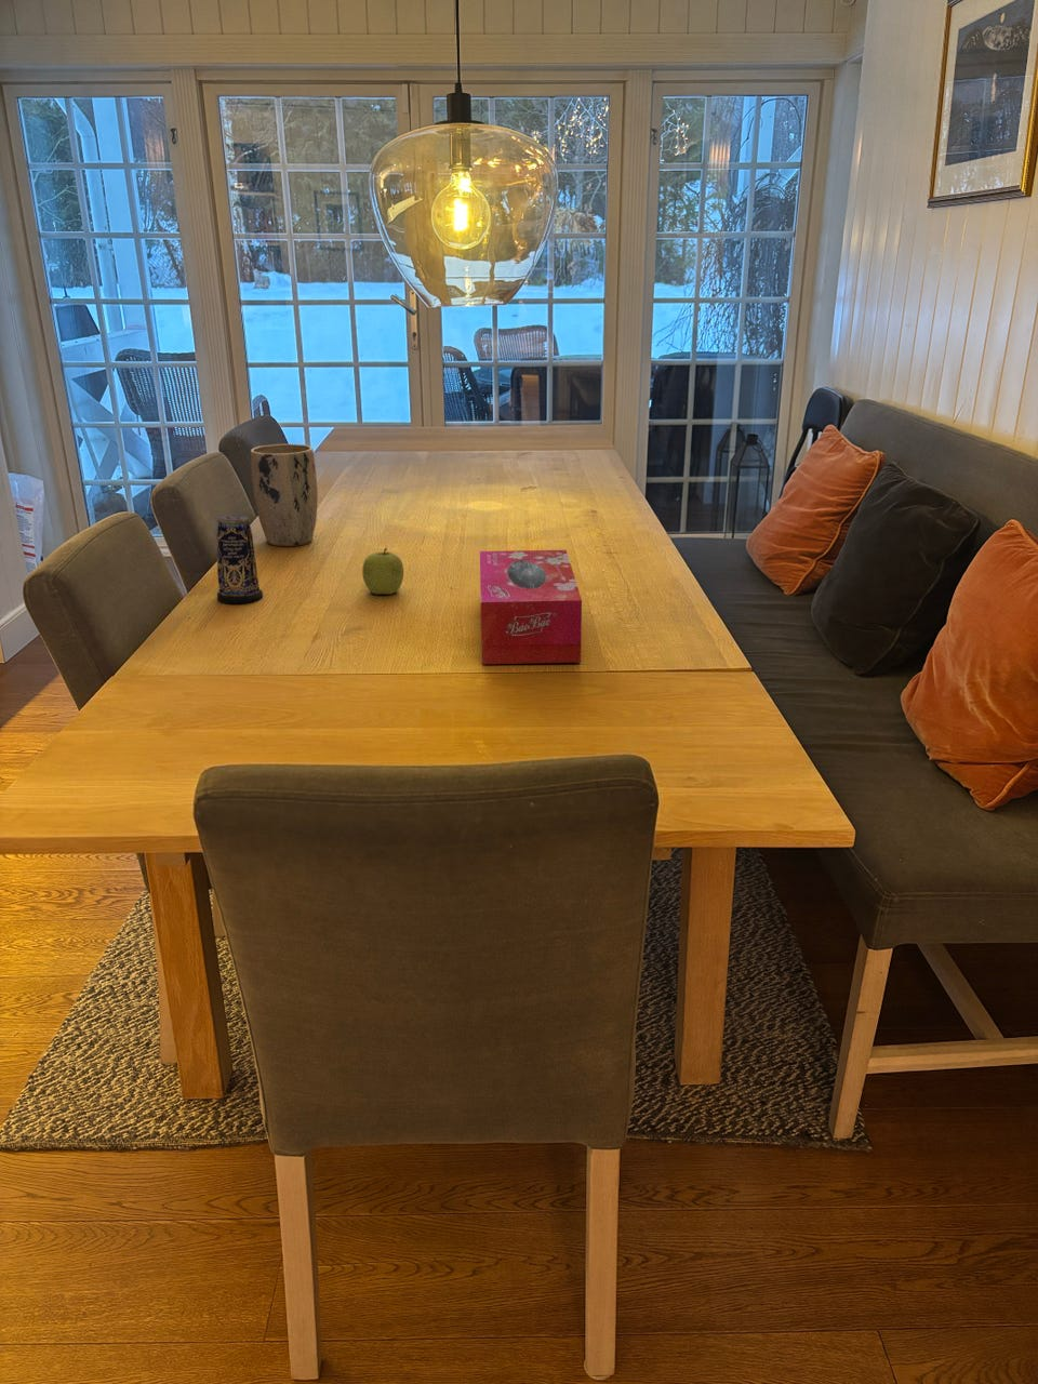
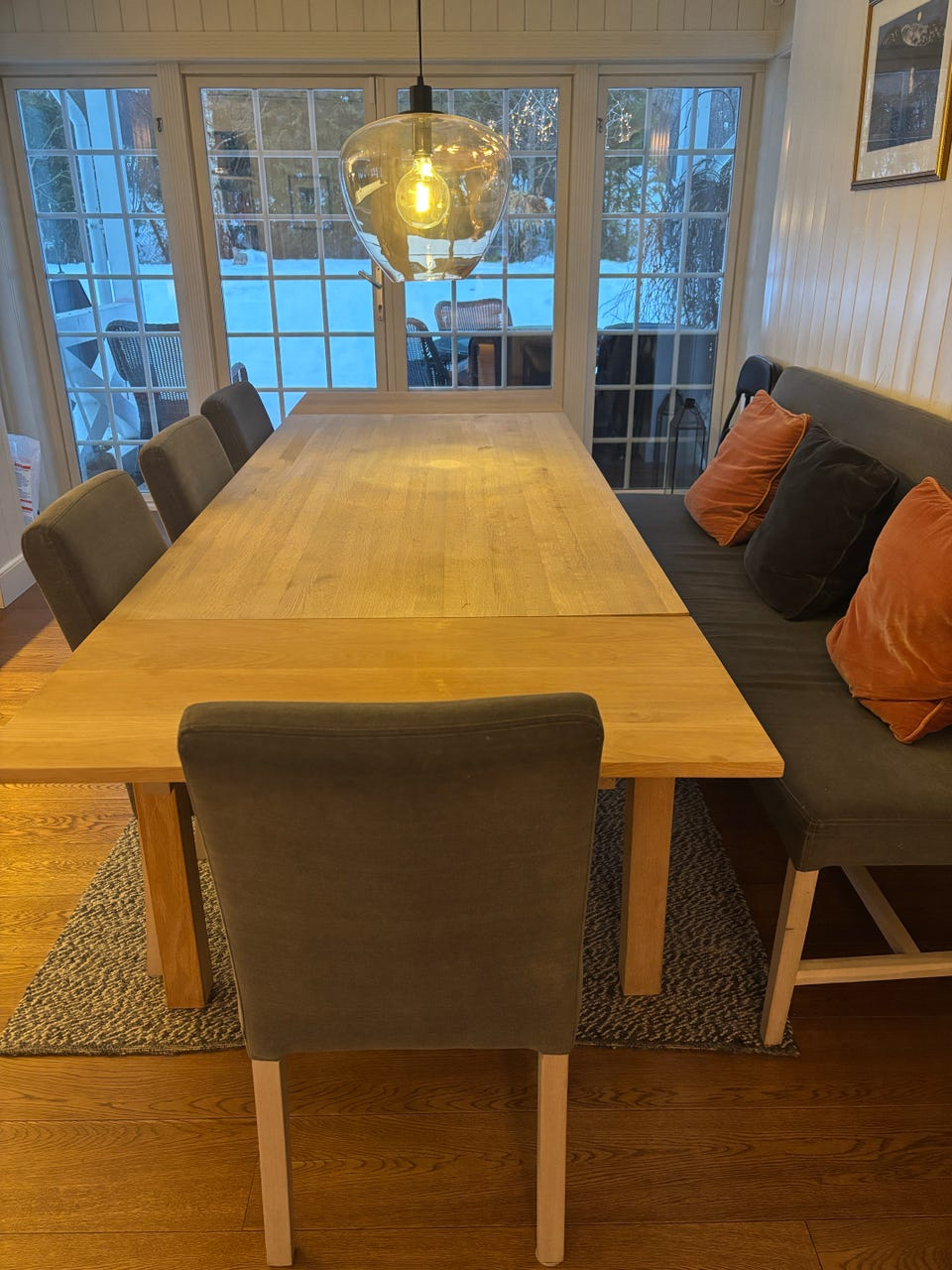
- fruit [361,547,405,596]
- tissue box [479,549,583,665]
- plant pot [250,444,319,547]
- candle [216,514,264,606]
